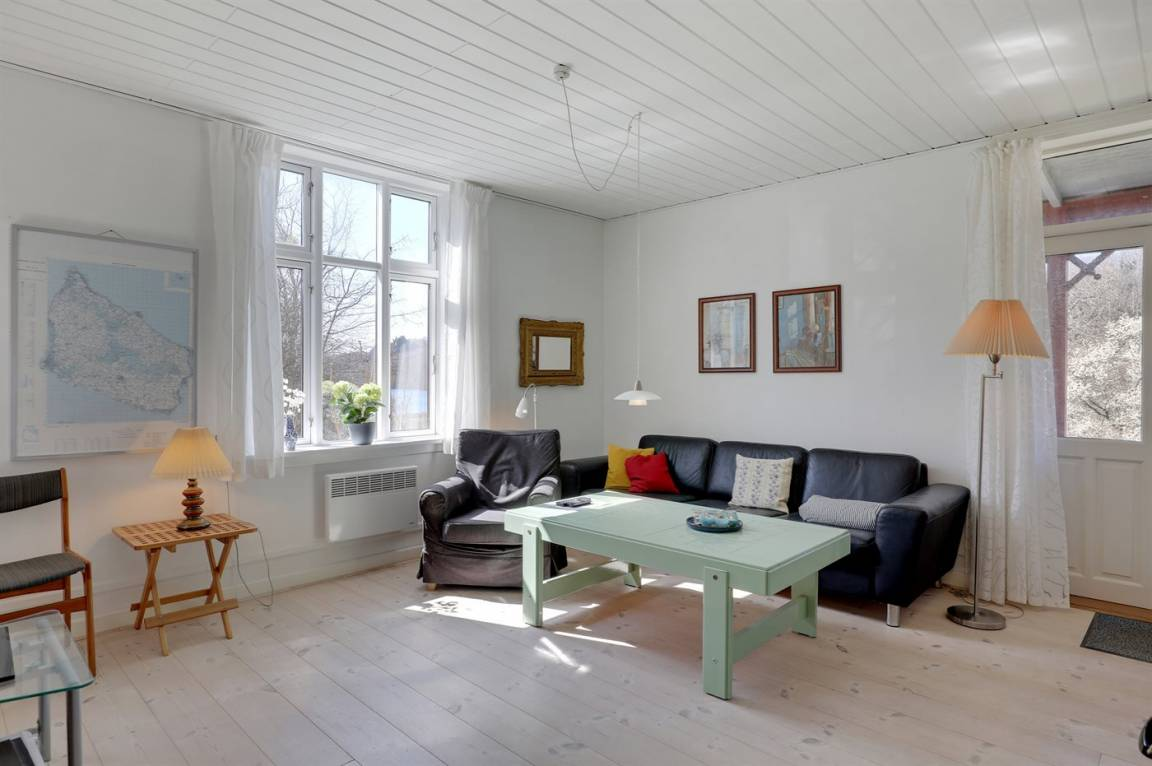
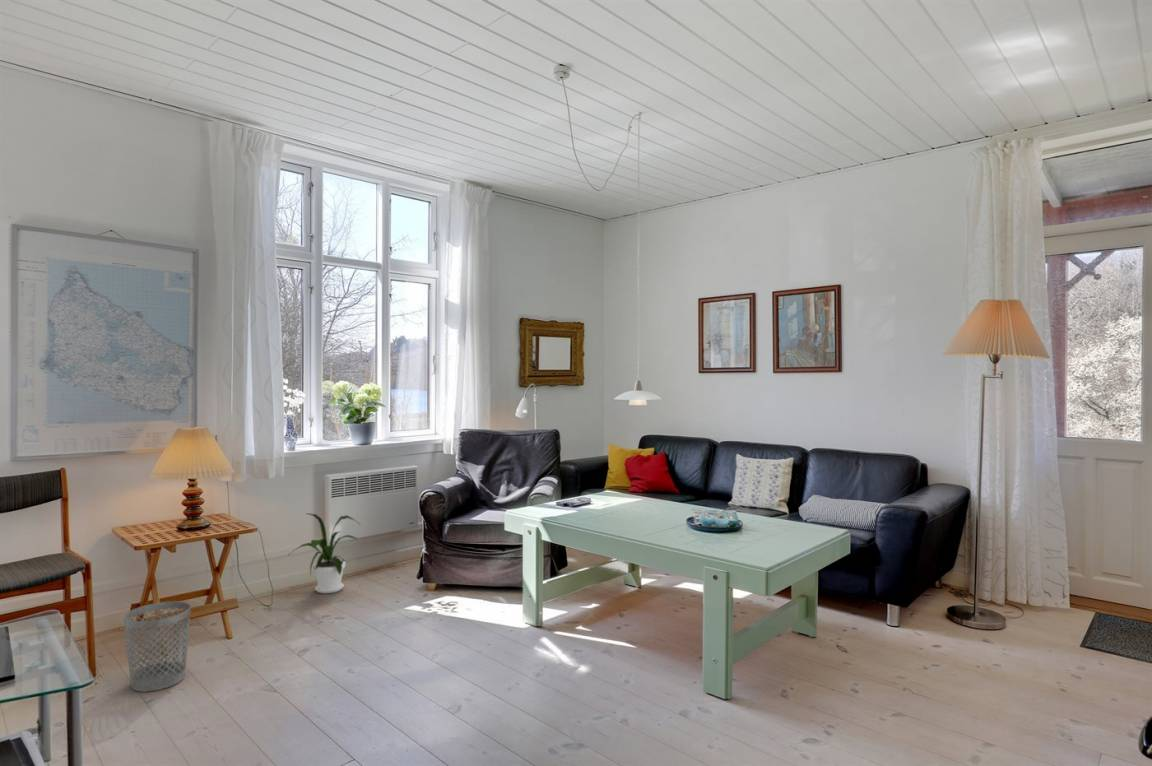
+ wastebasket [122,600,192,693]
+ house plant [289,513,362,594]
